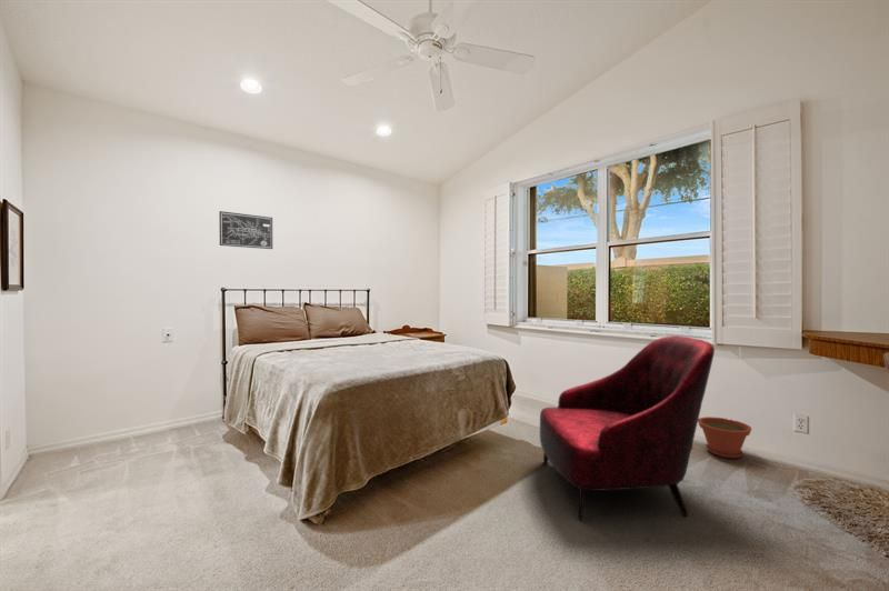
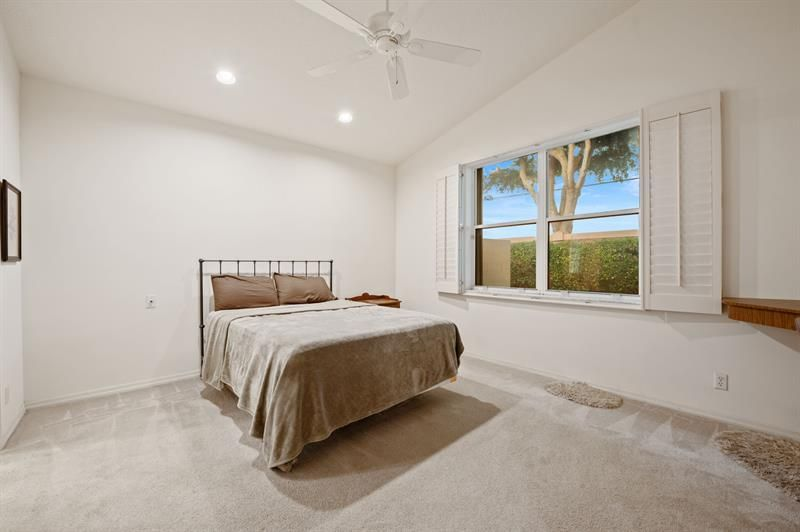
- wall art [218,210,273,250]
- armchair [539,334,716,521]
- plant pot [698,415,752,459]
